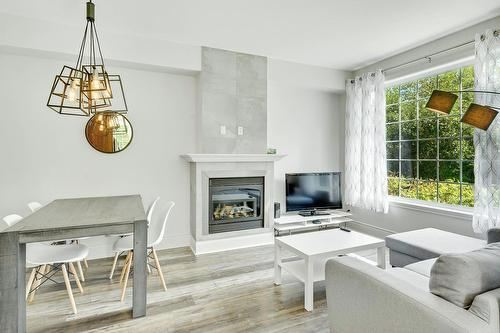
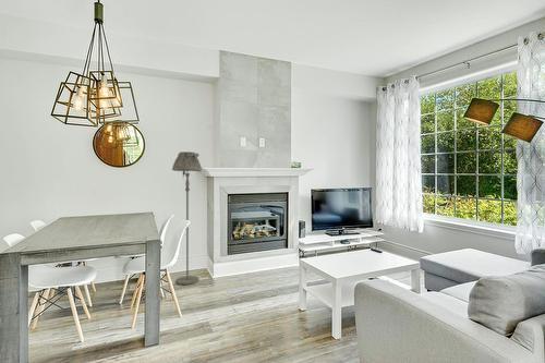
+ floor lamp [171,150,203,286]
